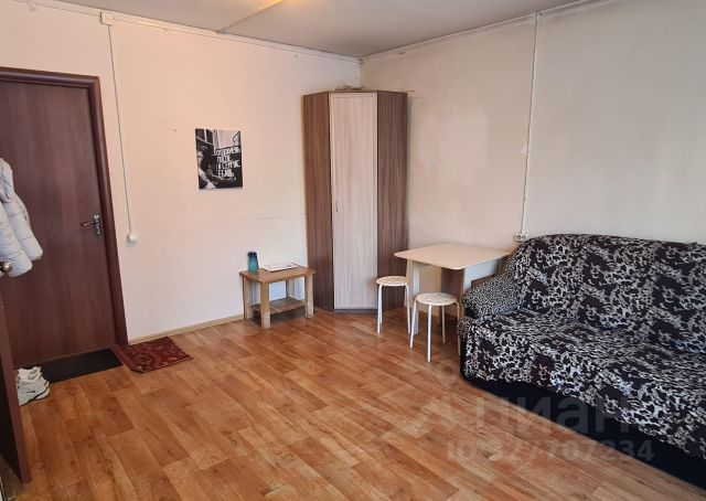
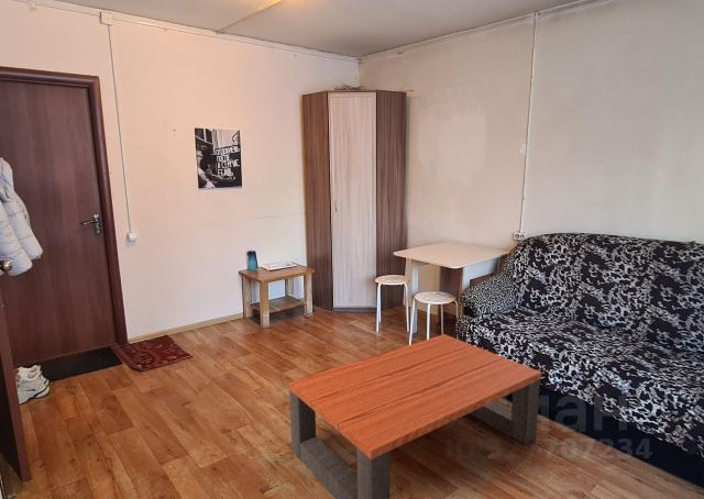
+ coffee table [288,333,542,499]
